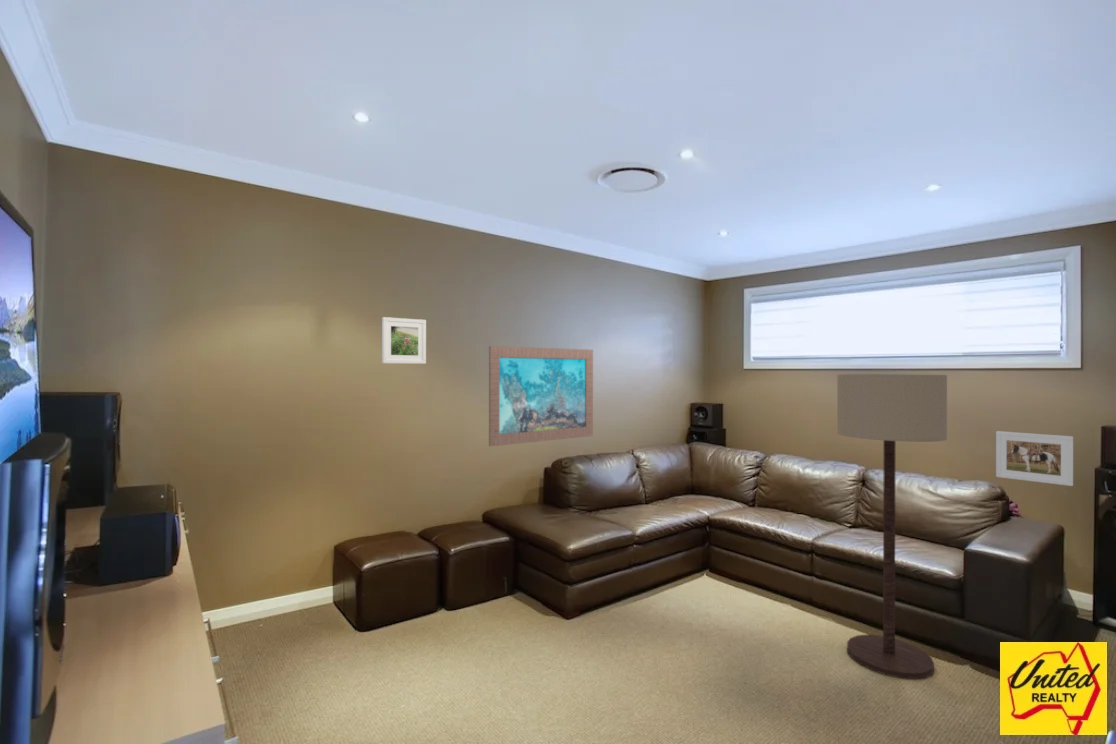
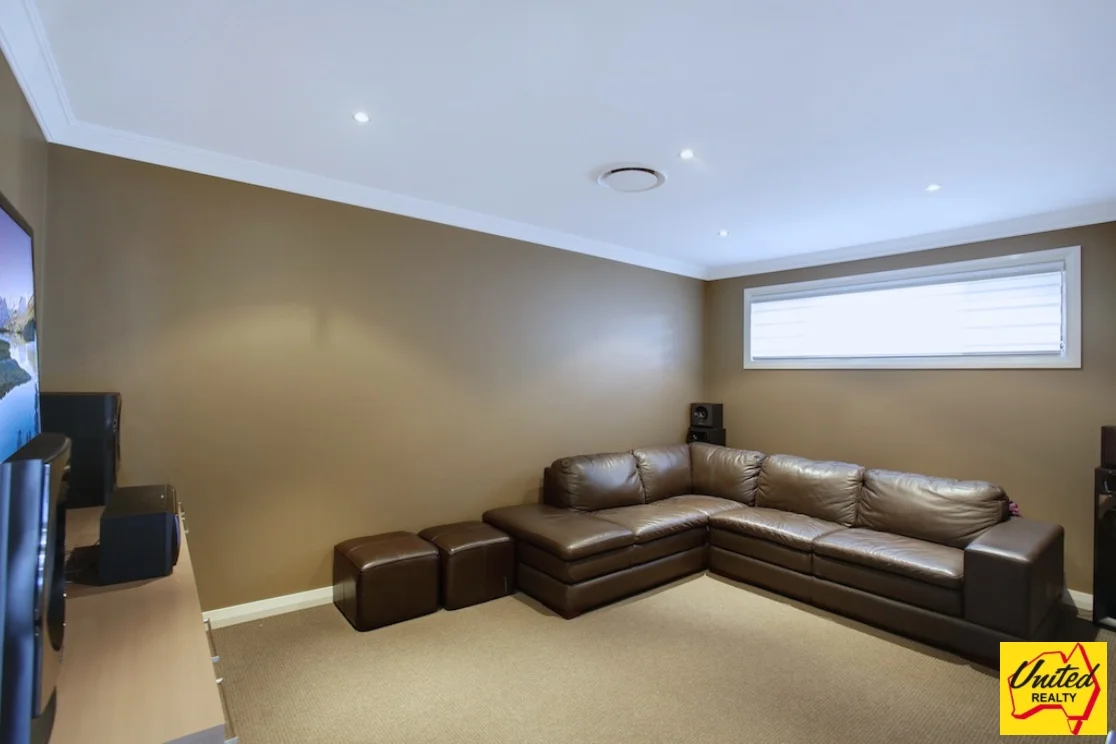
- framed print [381,316,427,365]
- floor lamp [836,374,948,680]
- wall art [488,345,594,447]
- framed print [995,430,1074,487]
